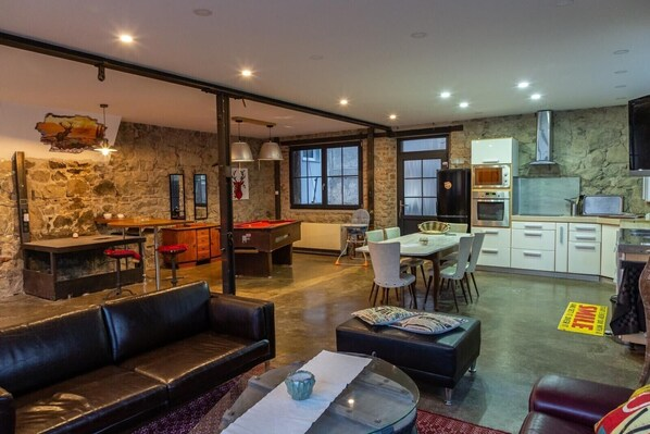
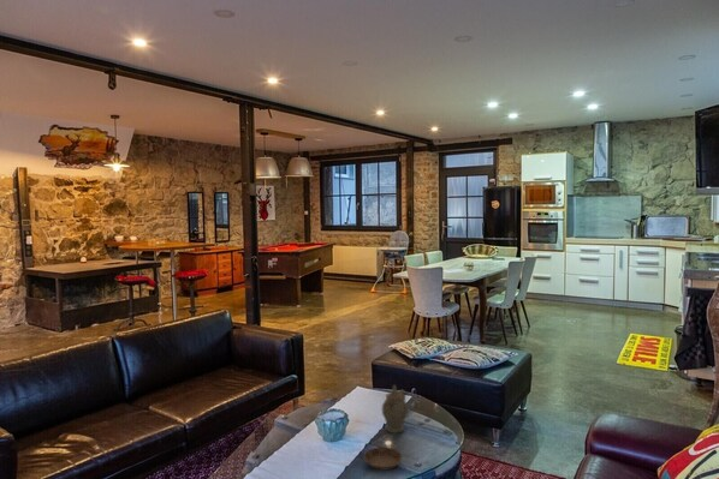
+ chinaware [381,384,409,435]
+ saucer [363,447,403,472]
